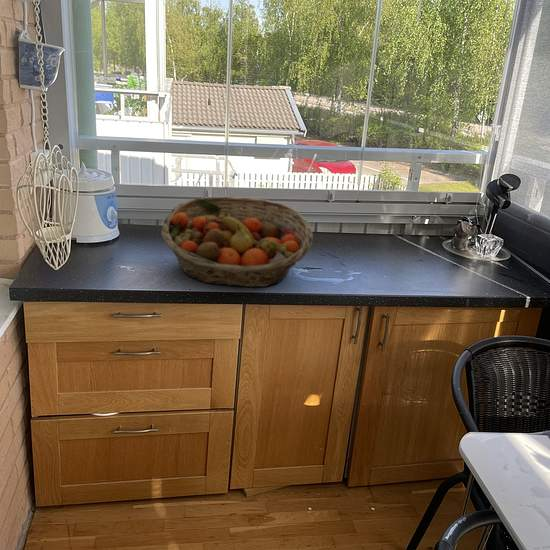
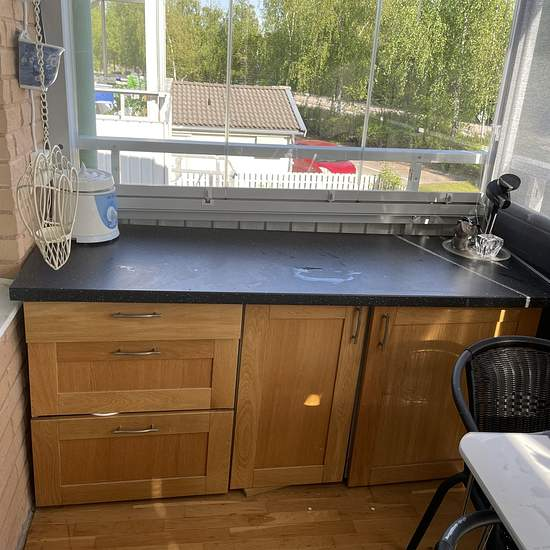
- fruit basket [160,196,314,288]
